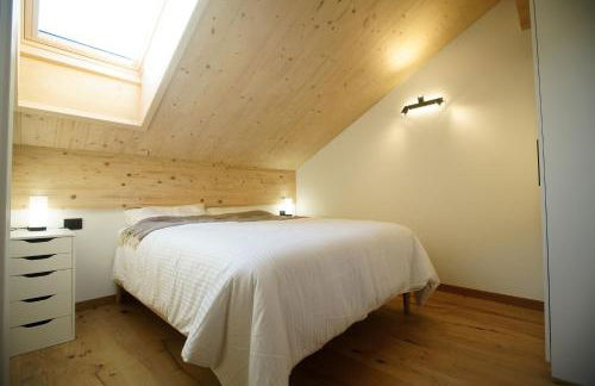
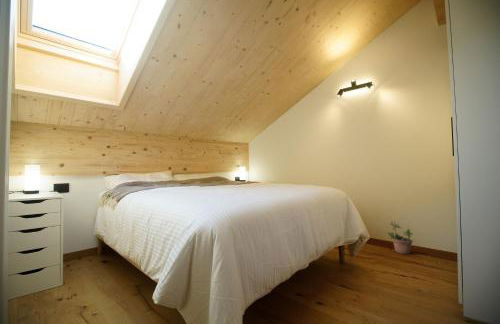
+ potted plant [386,219,416,255]
